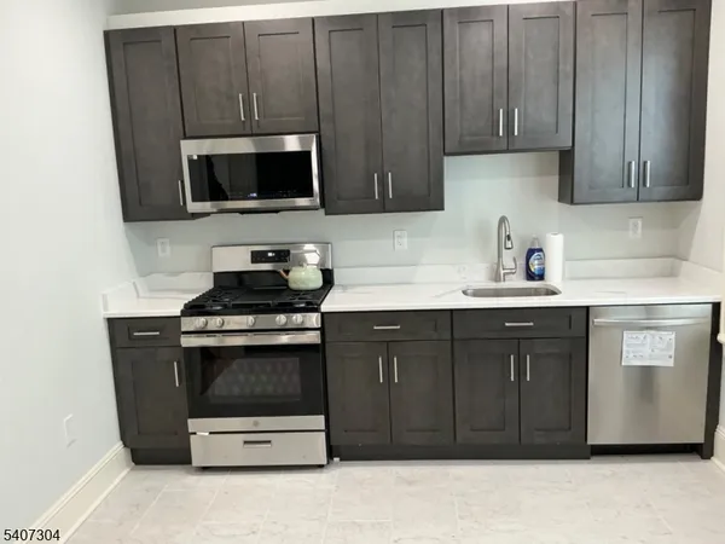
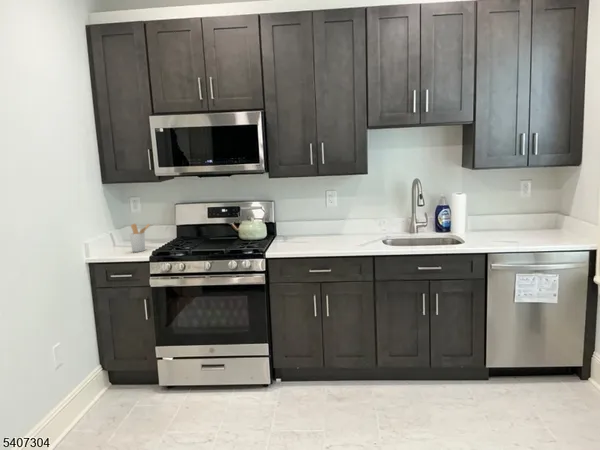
+ utensil holder [129,223,151,253]
